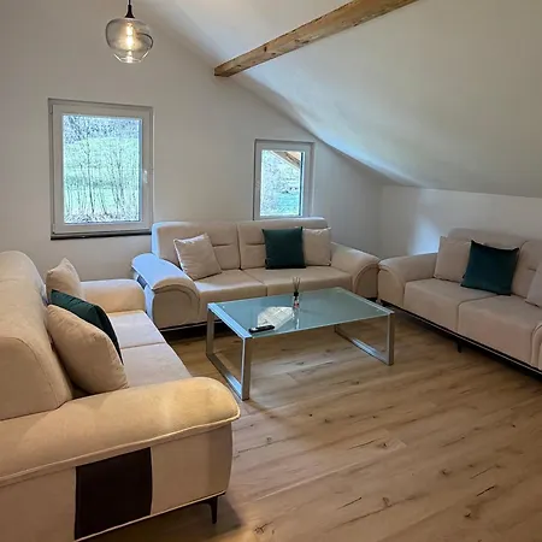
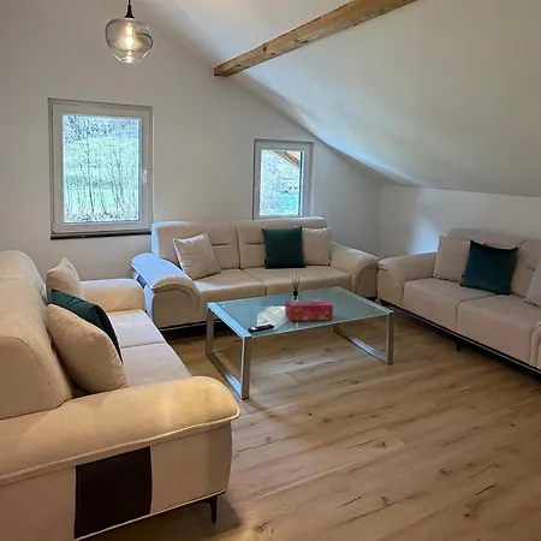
+ tissue box [284,299,334,322]
